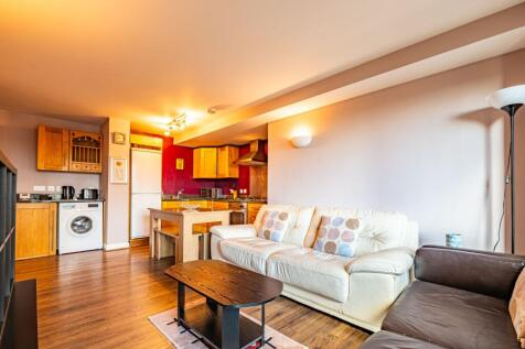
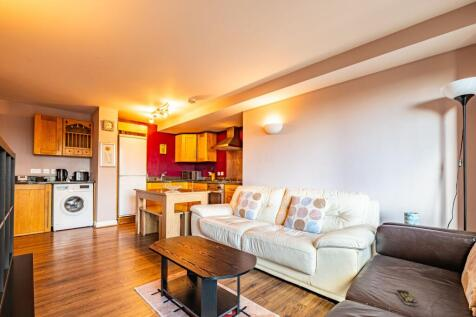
+ remote control [396,289,418,307]
